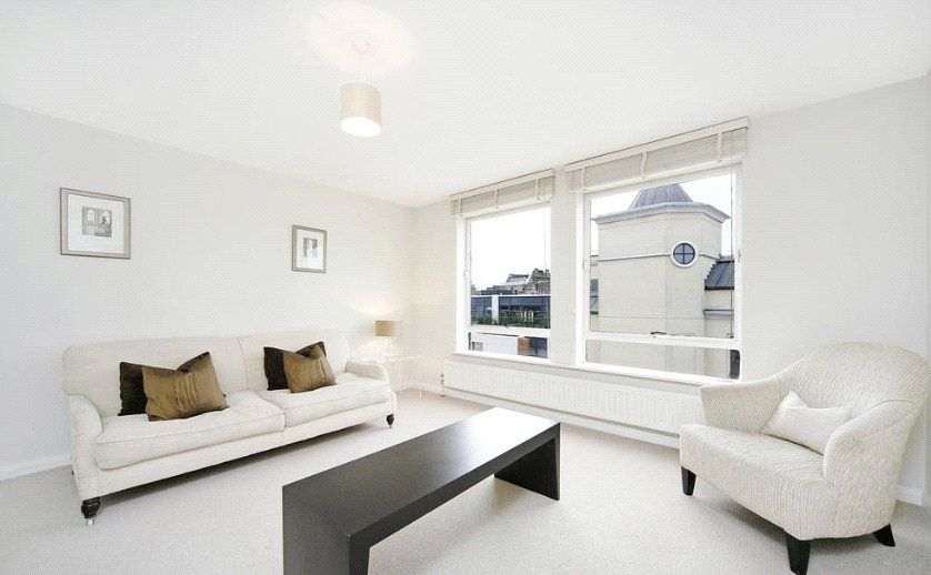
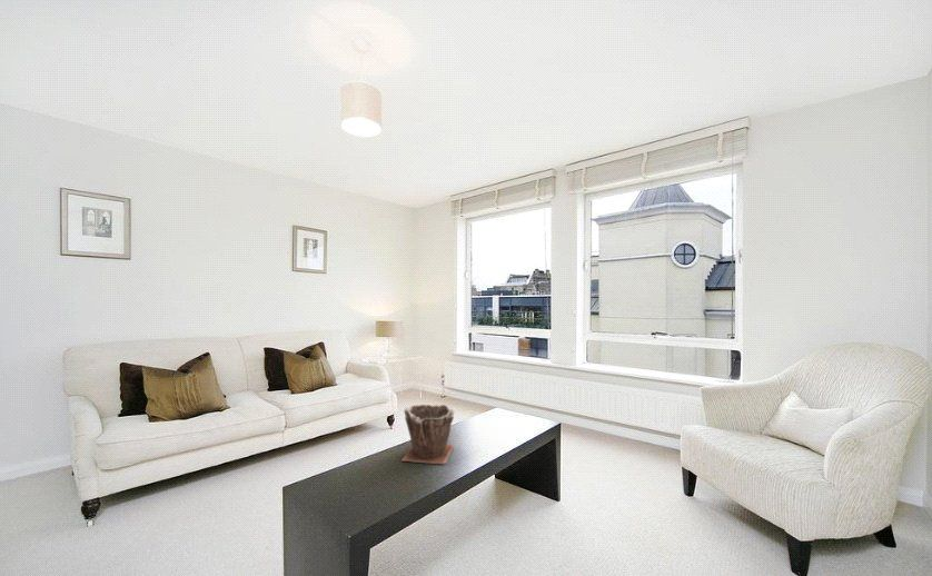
+ plant pot [400,404,455,466]
